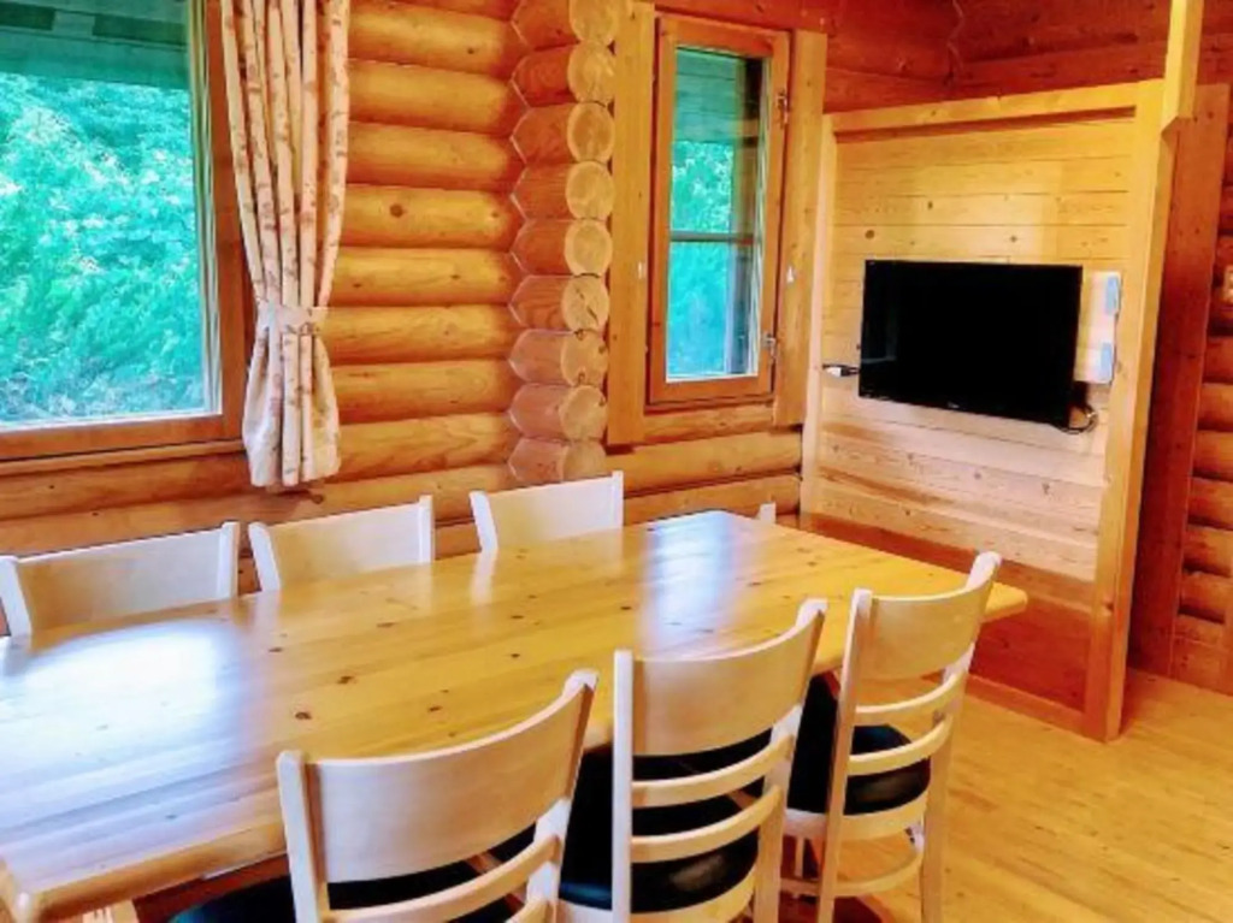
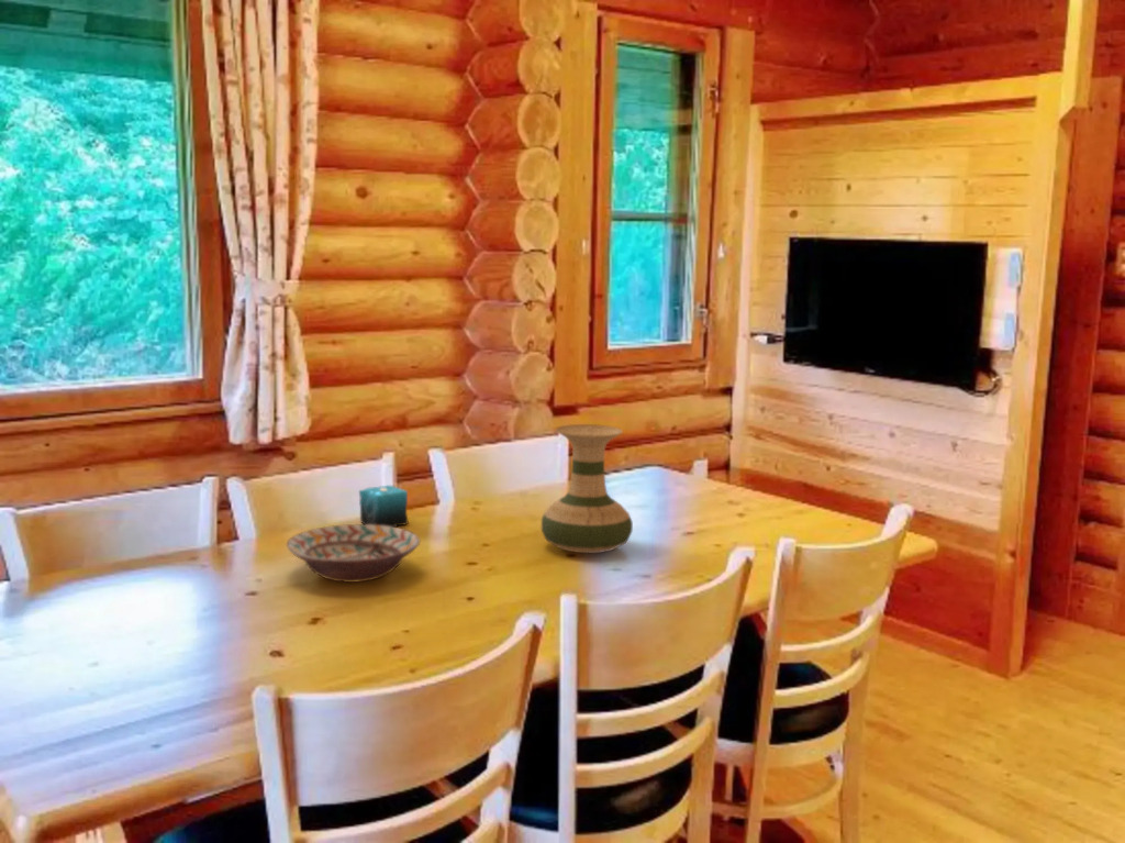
+ vase [541,423,634,554]
+ decorative bowl [286,523,421,584]
+ candle [358,479,410,528]
